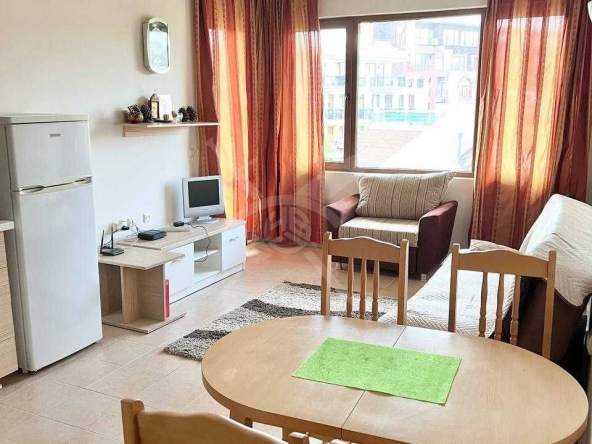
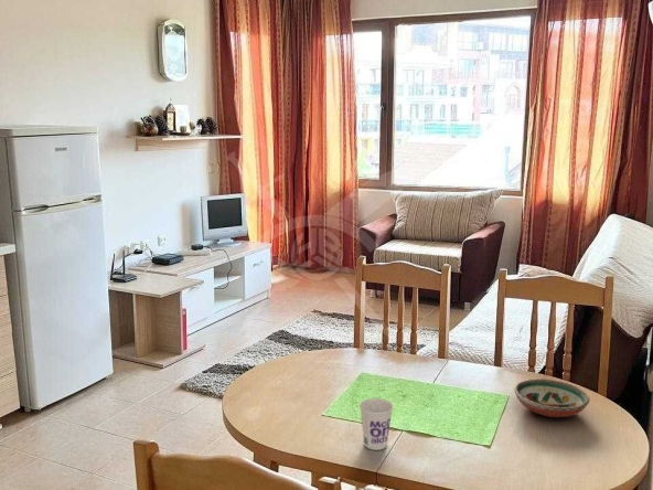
+ cup [358,397,394,451]
+ decorative bowl [513,377,591,418]
